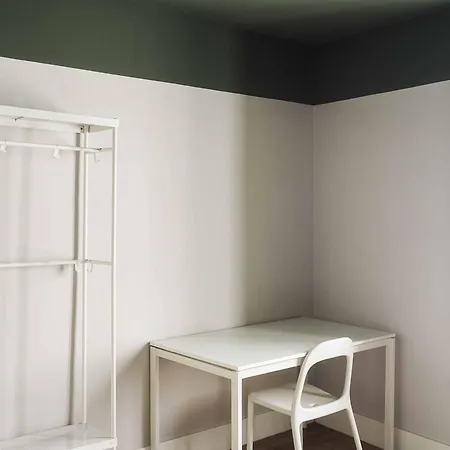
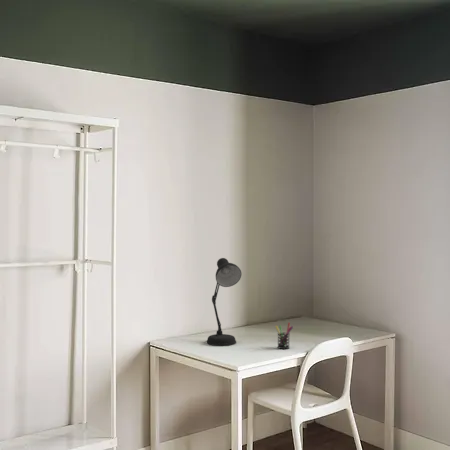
+ desk lamp [206,257,242,346]
+ pen holder [275,322,294,350]
